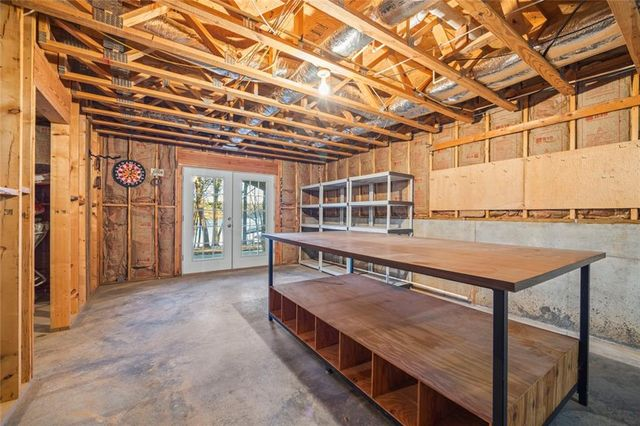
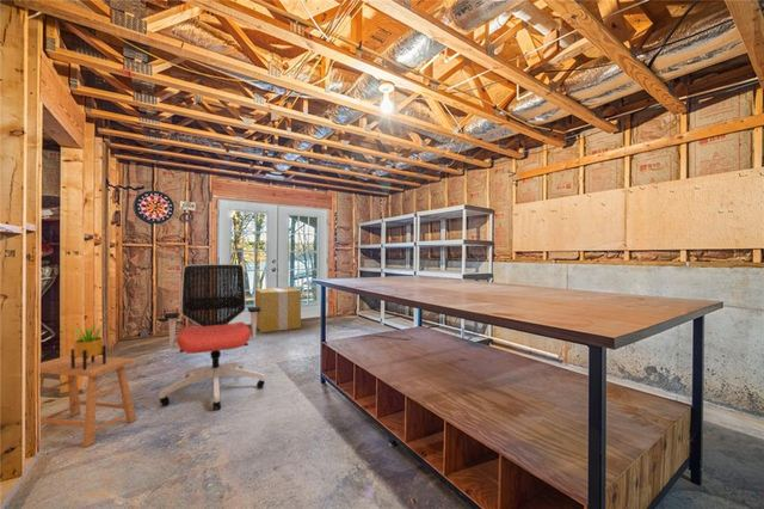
+ office chair [159,263,266,411]
+ cardboard box [254,286,302,333]
+ stool [39,354,137,448]
+ potted plant [70,320,107,370]
